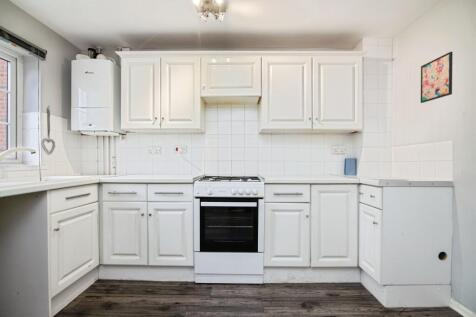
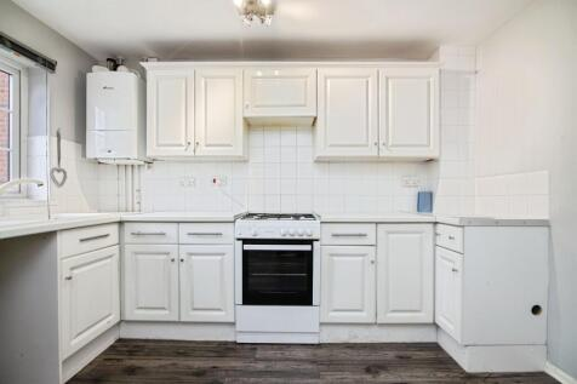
- wall art [420,51,454,104]
